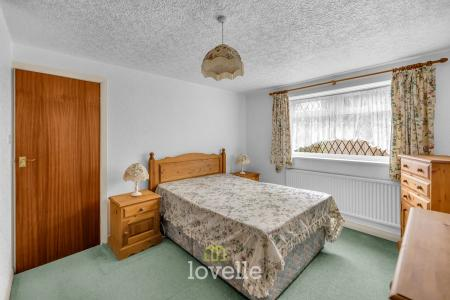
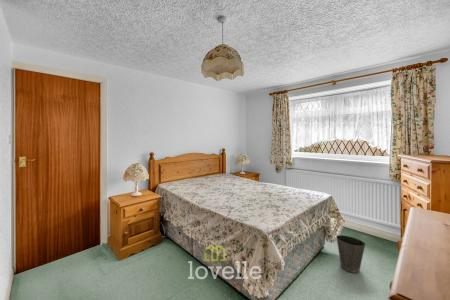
+ waste basket [335,234,366,274]
